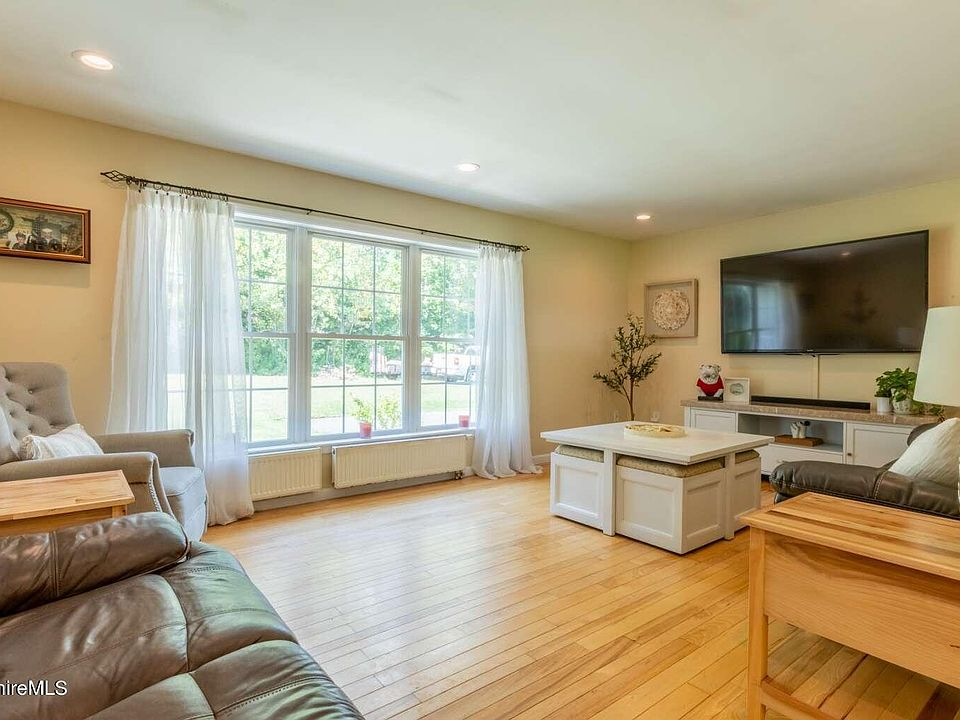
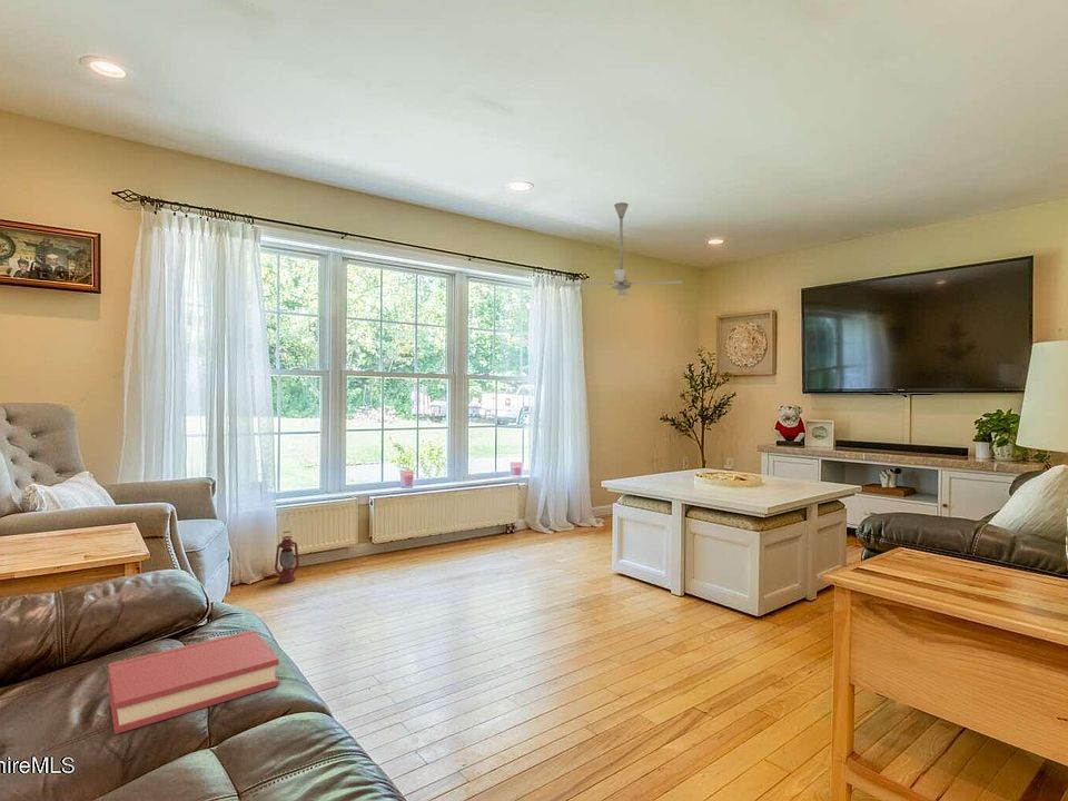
+ ceiling fan [561,201,683,296]
+ hardback book [107,629,280,735]
+ lantern [274,531,300,584]
